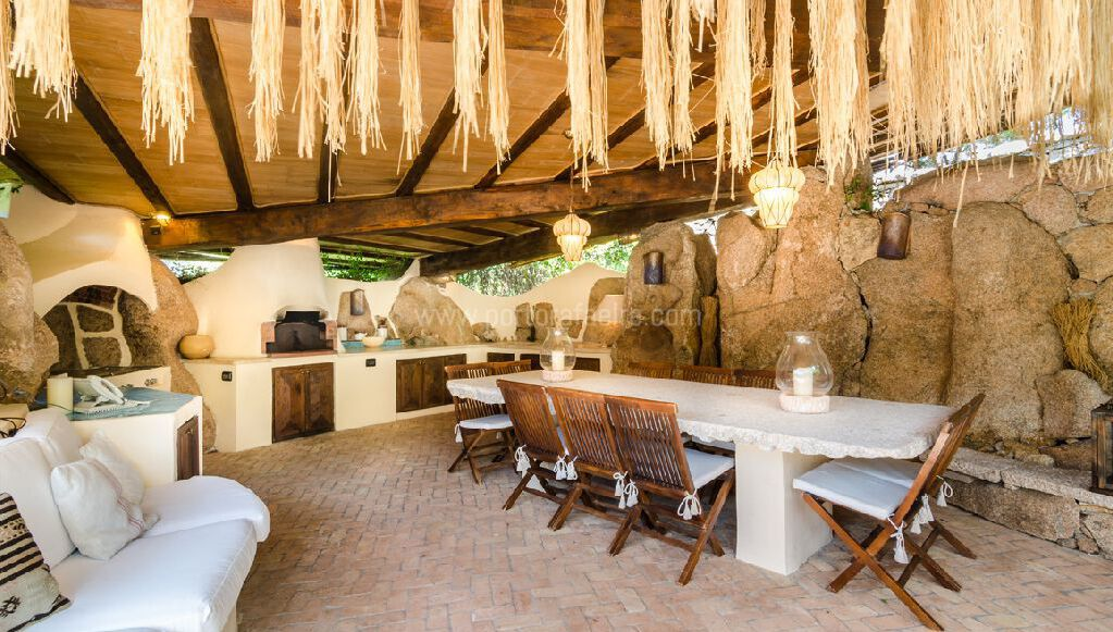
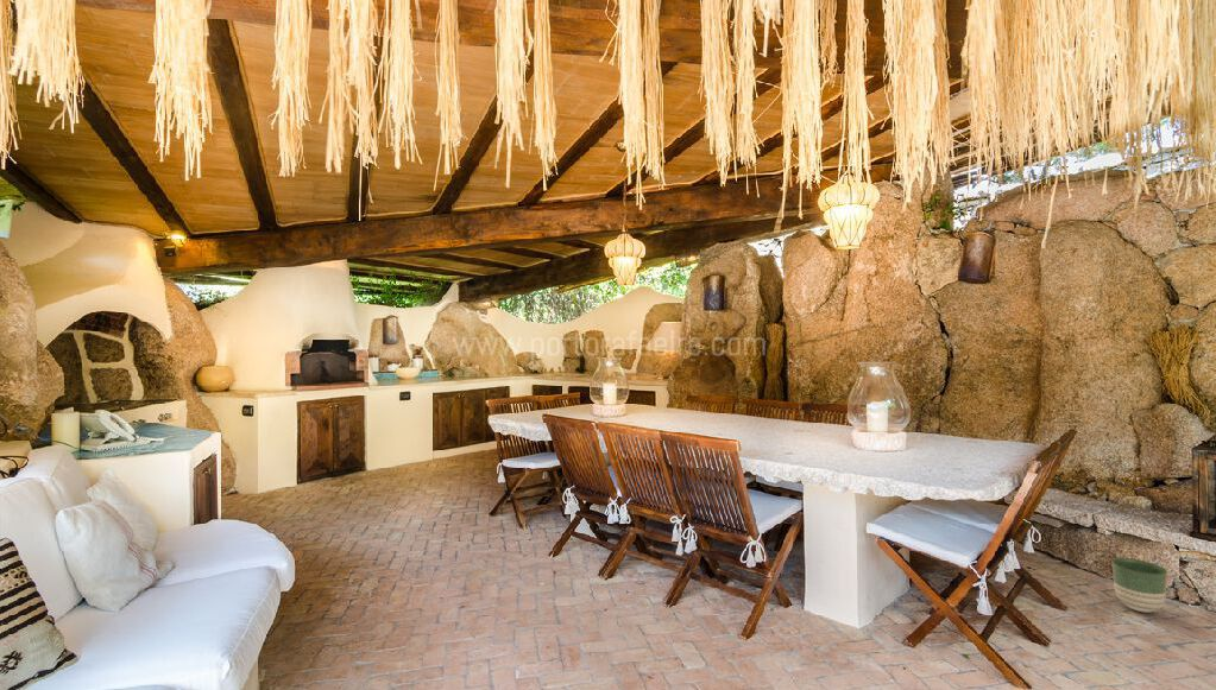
+ planter [1111,557,1168,614]
